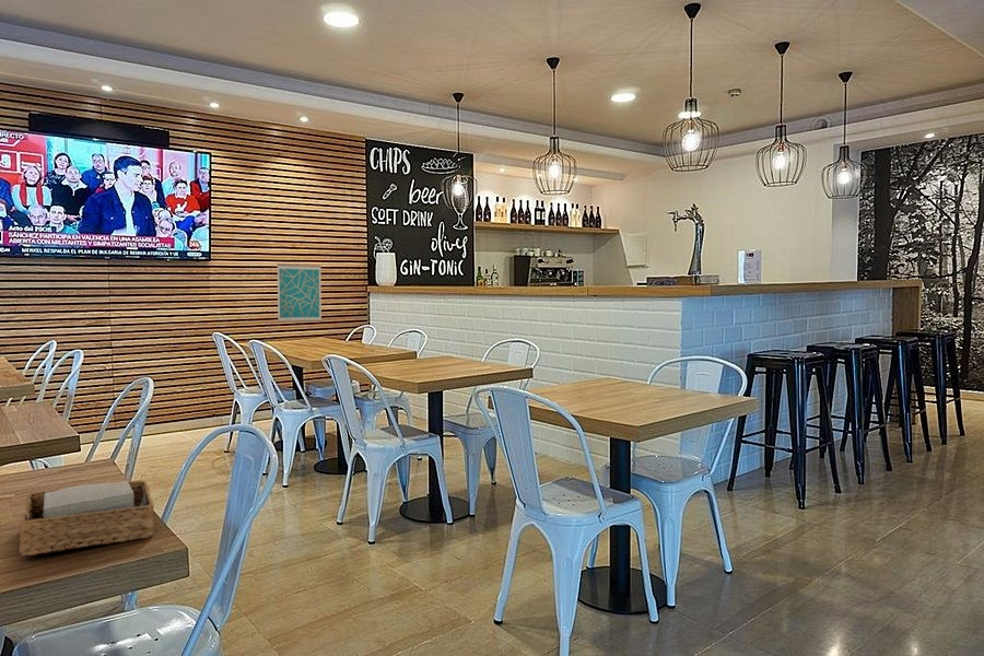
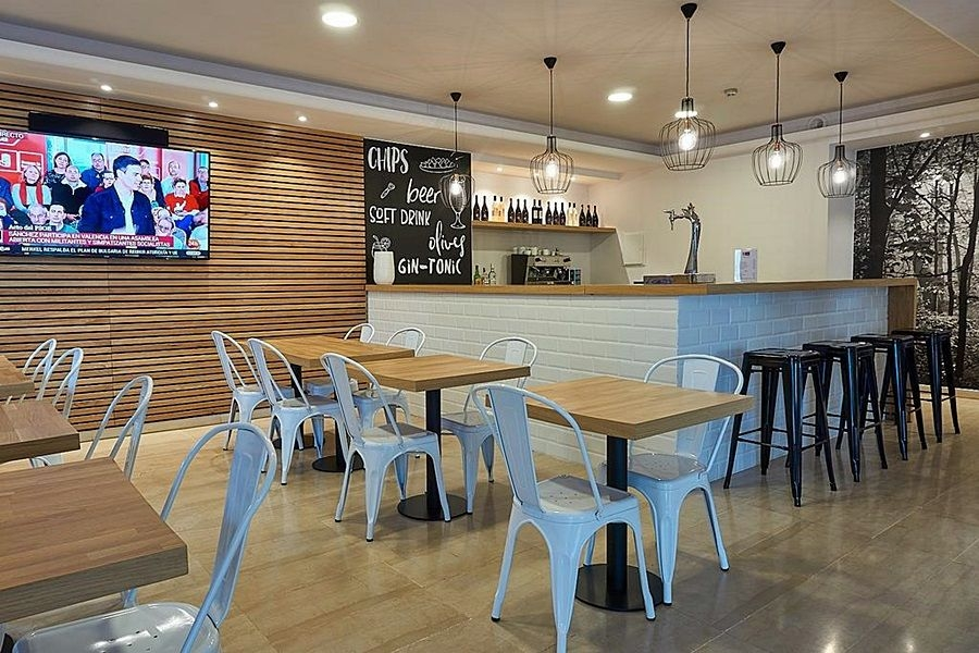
- wall art [277,262,323,324]
- napkin holder [19,479,155,558]
